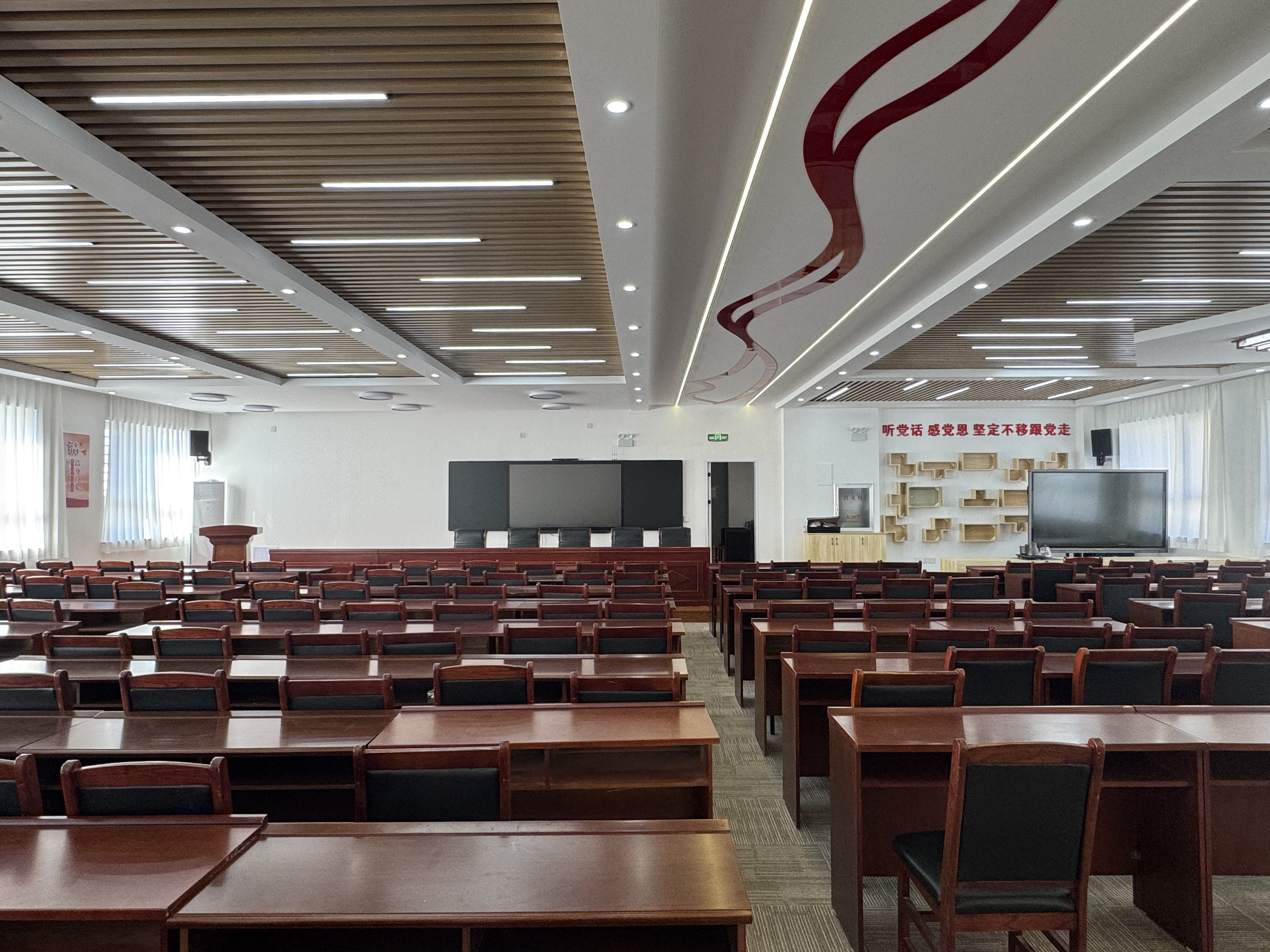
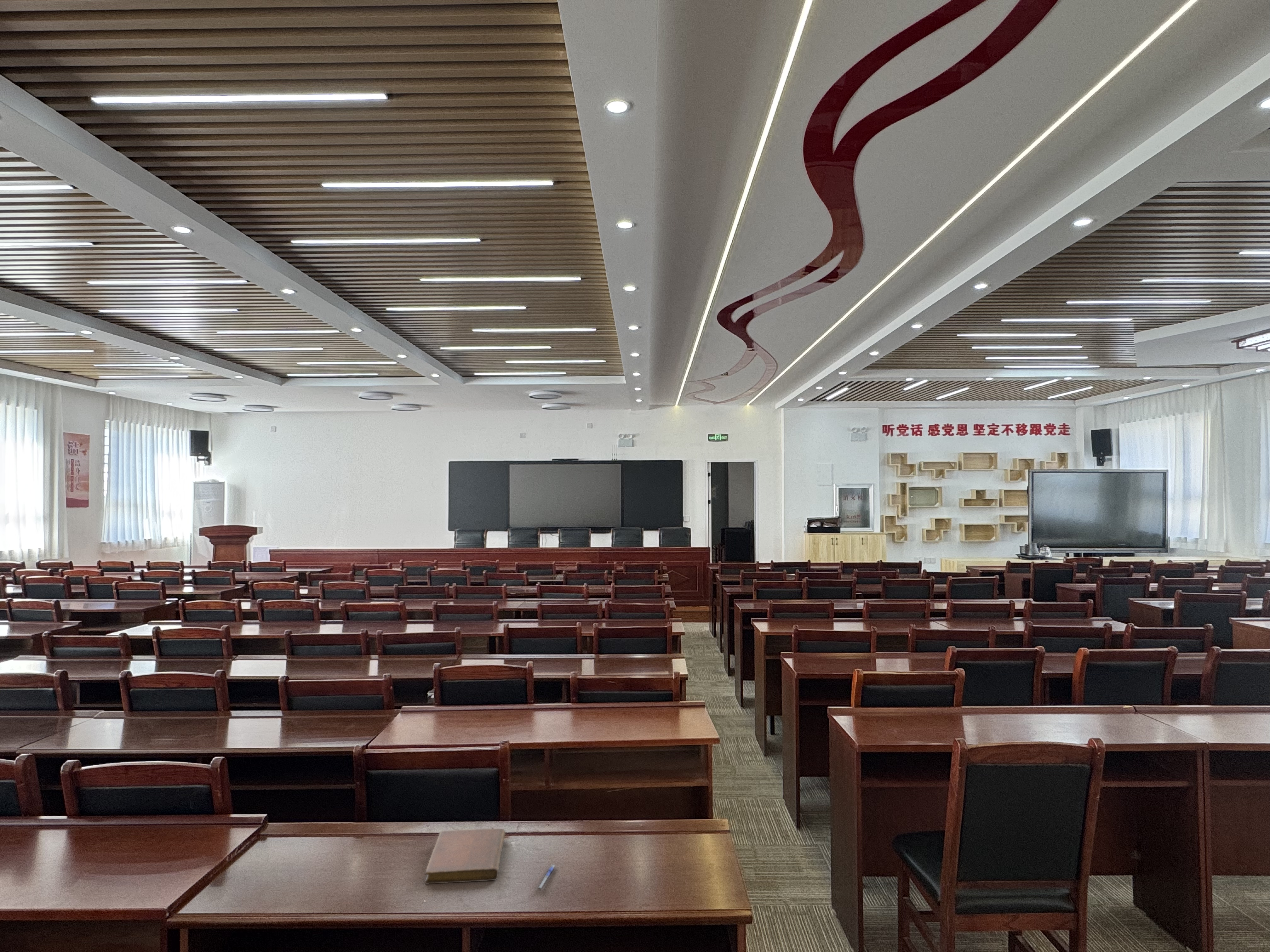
+ pen [535,864,557,890]
+ notebook [425,828,506,884]
